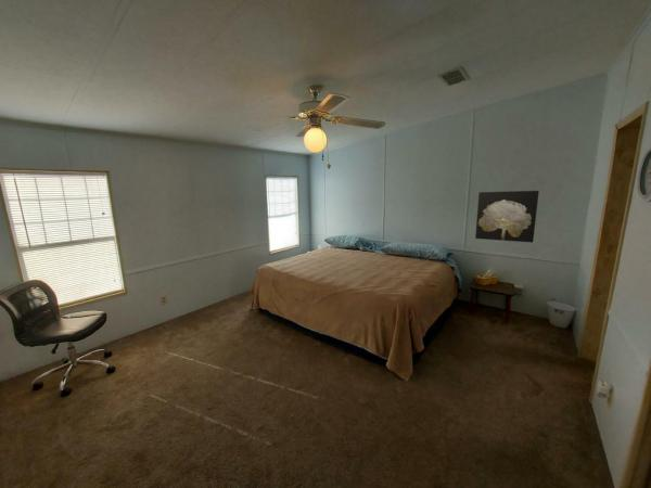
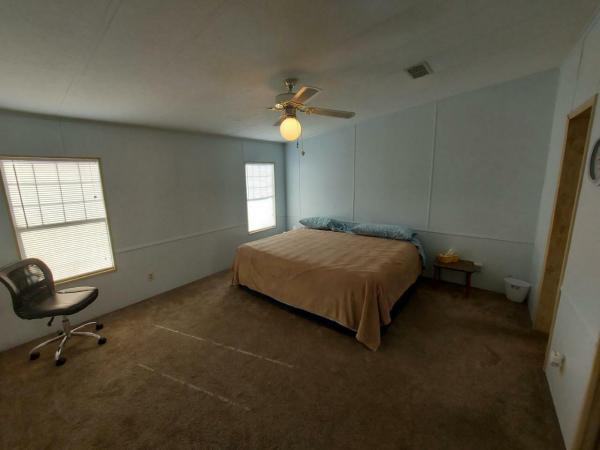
- wall art [474,190,540,243]
